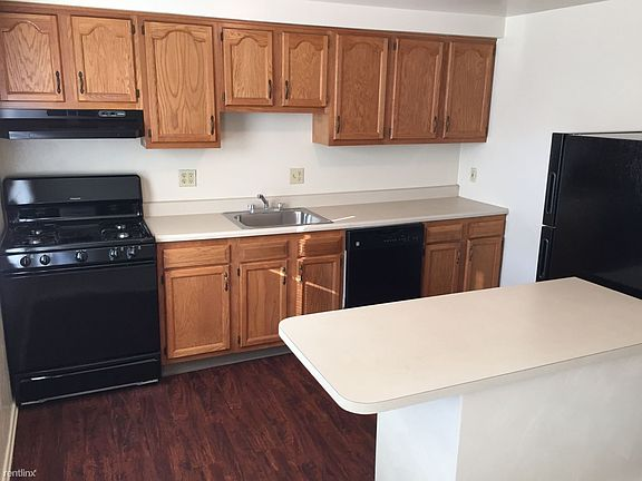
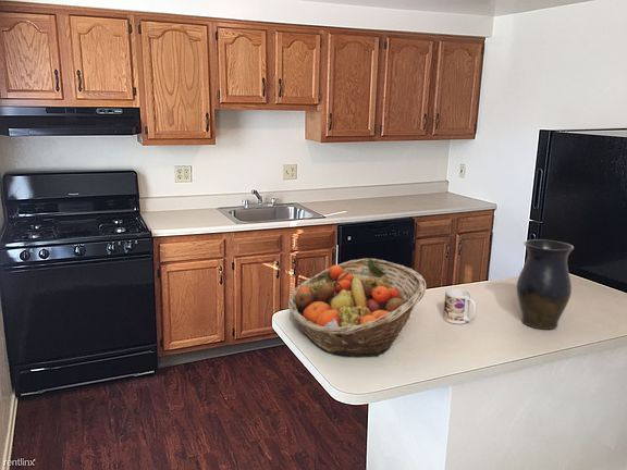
+ fruit basket [286,257,427,357]
+ vase [516,238,575,331]
+ mug [442,287,478,324]
